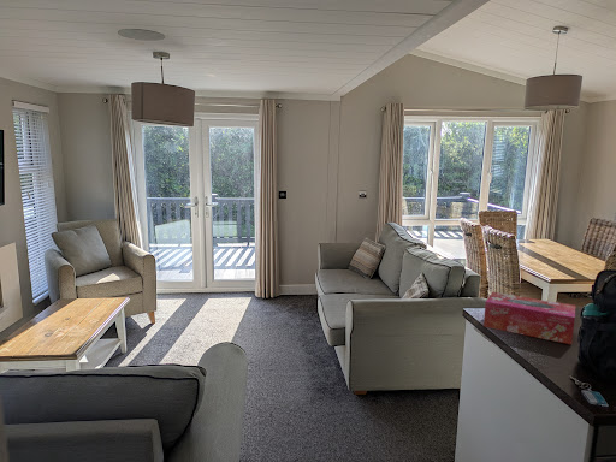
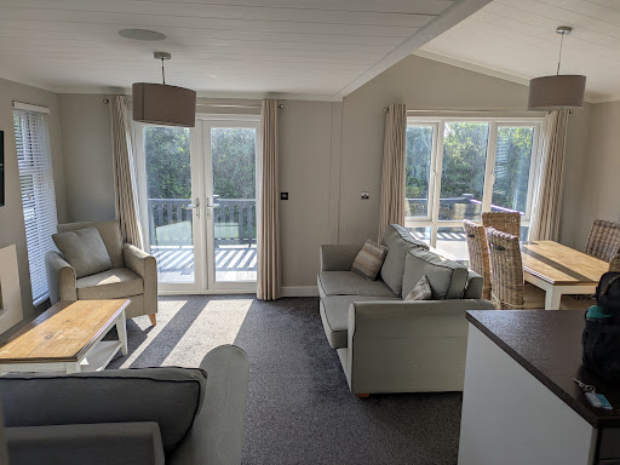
- tissue box [482,291,576,345]
